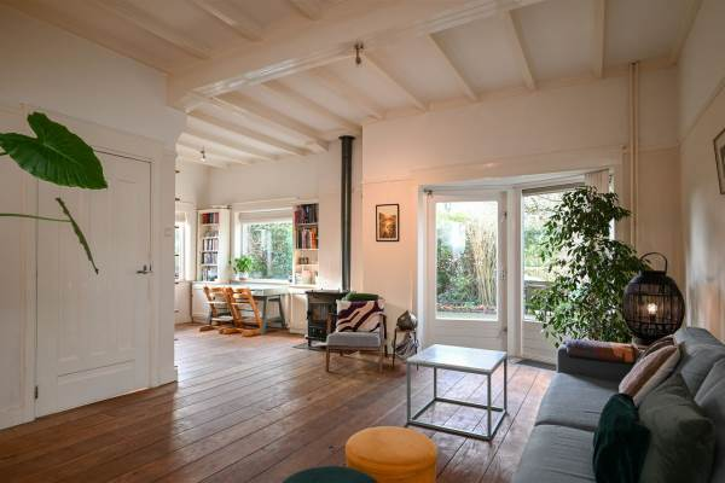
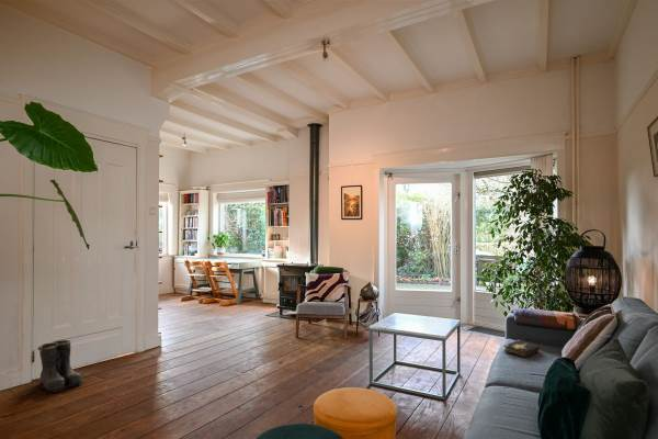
+ boots [37,339,83,393]
+ hardback book [502,339,541,359]
